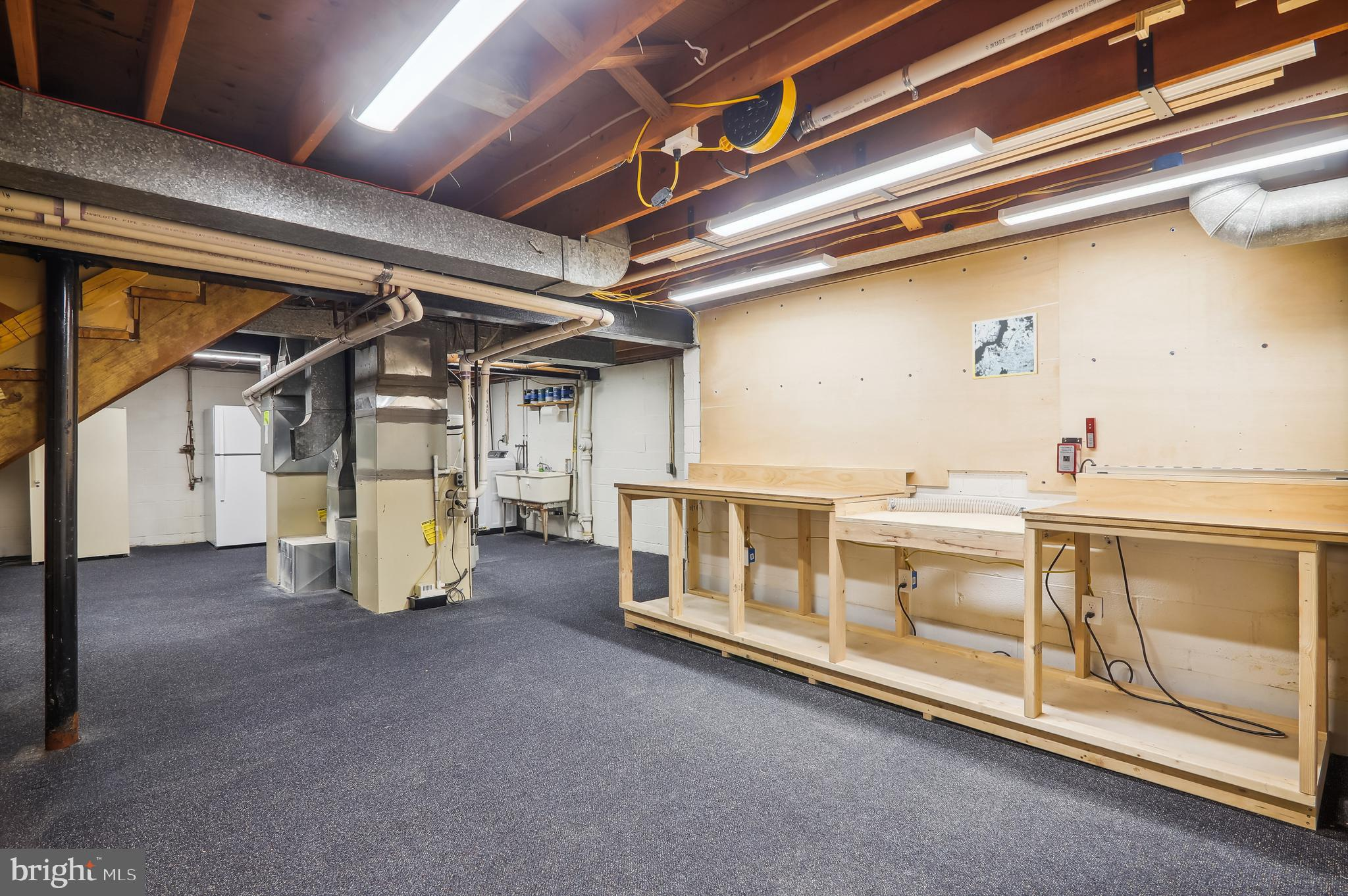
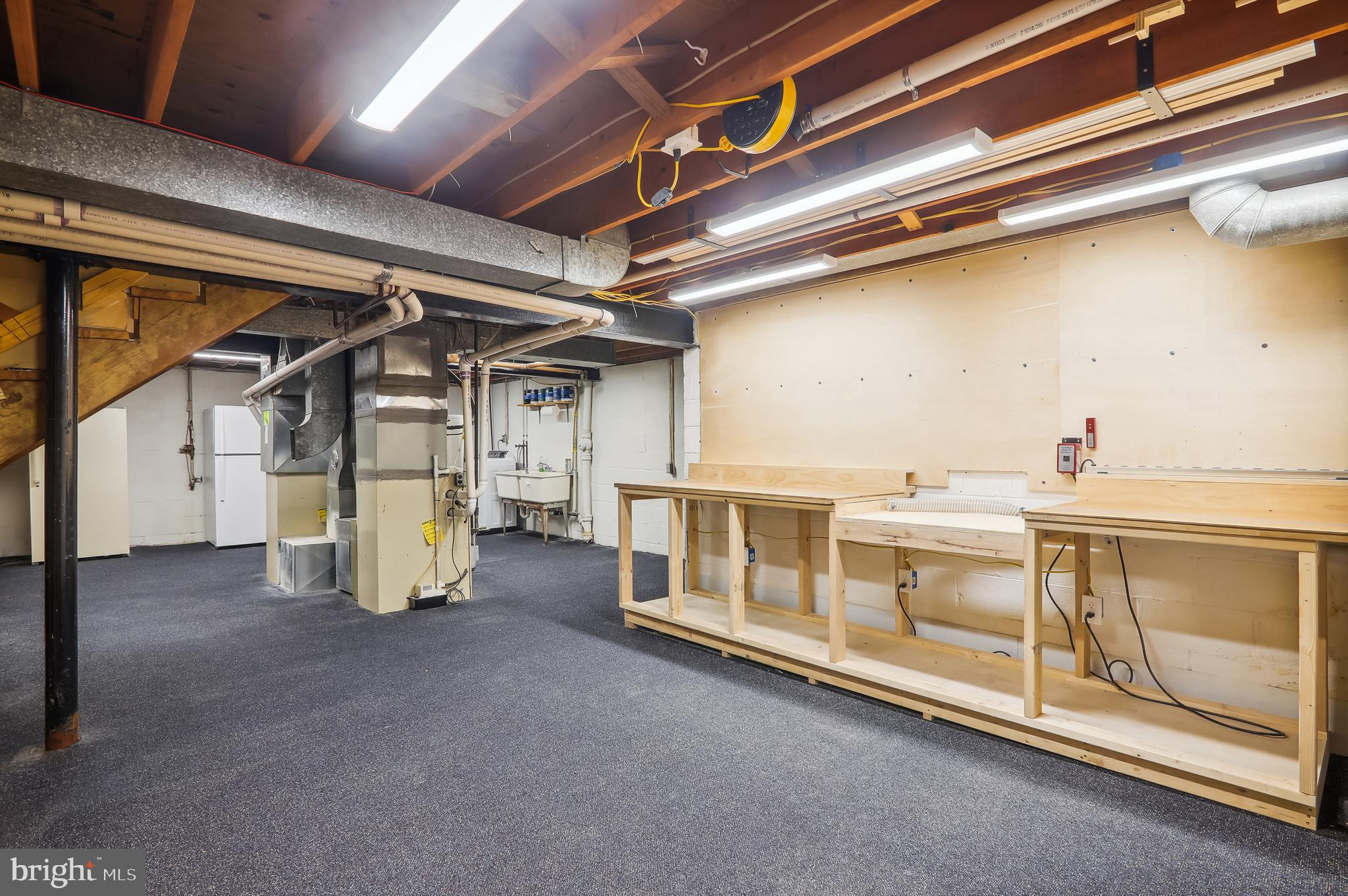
- wall art [972,312,1039,380]
